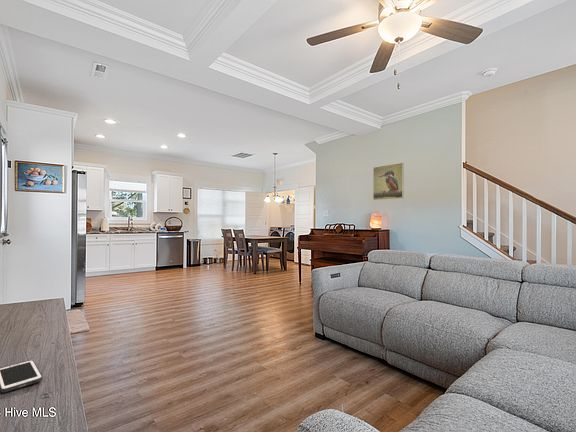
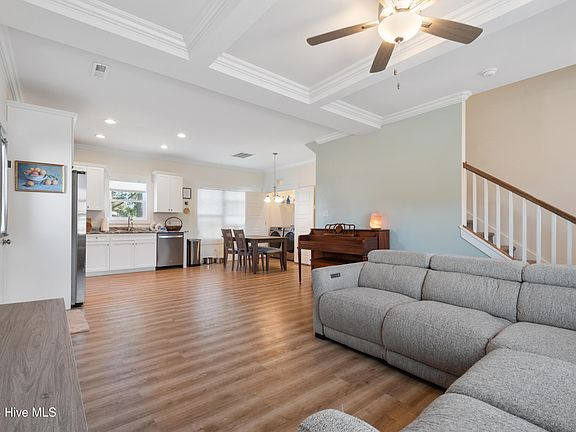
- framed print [372,162,405,201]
- cell phone [0,359,43,394]
